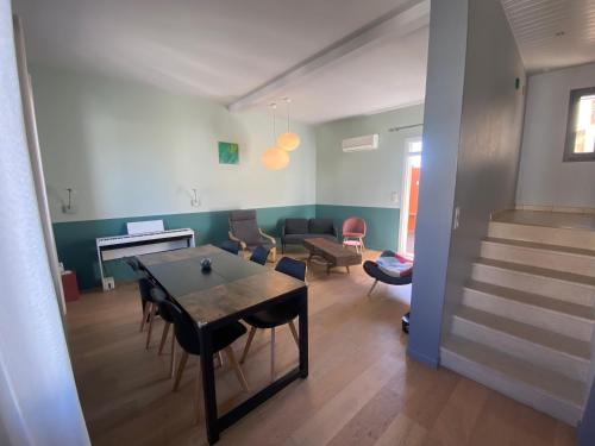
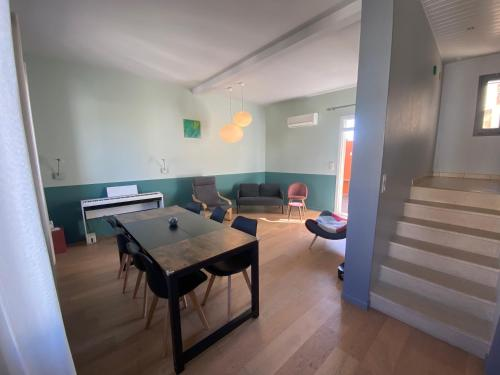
- coffee table [301,237,363,277]
